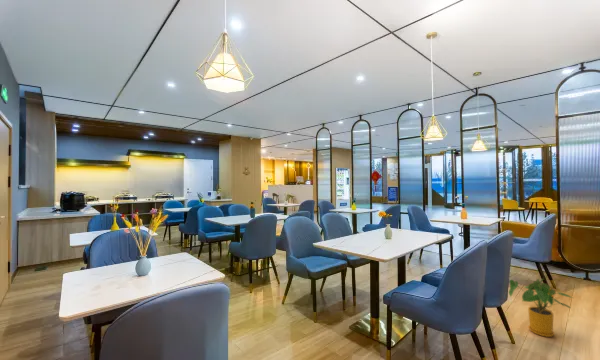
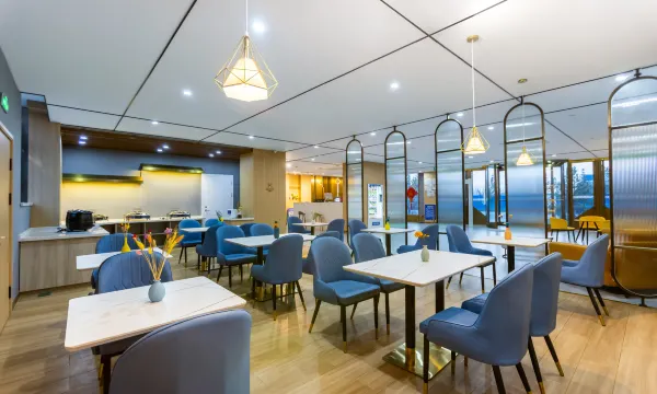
- house plant [508,278,573,338]
